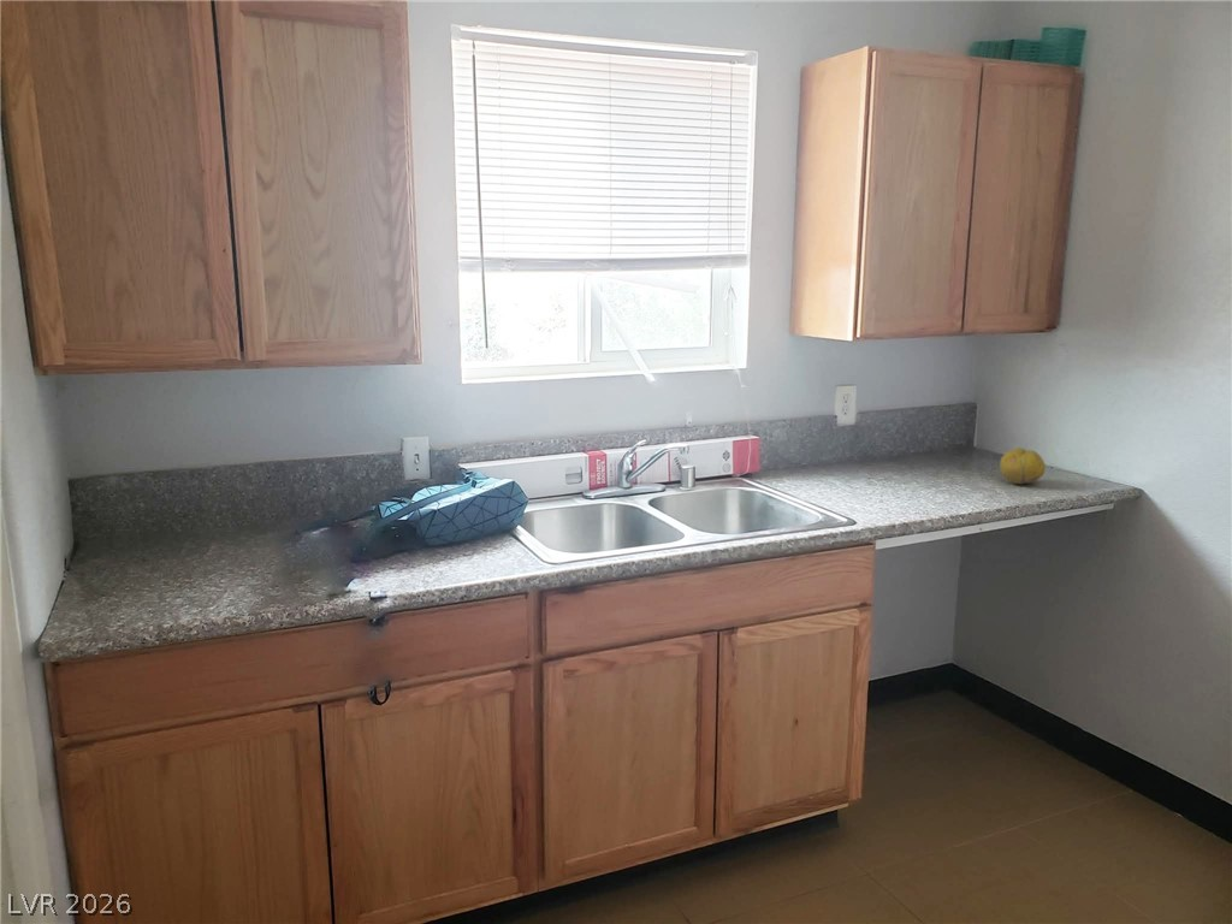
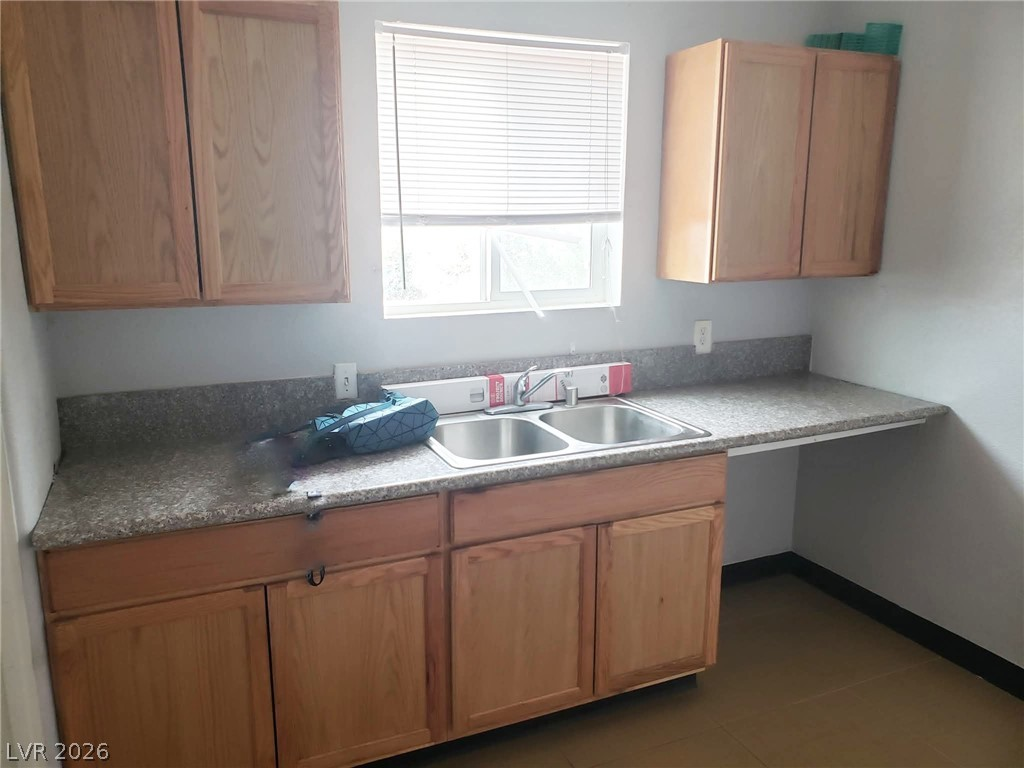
- fruit [999,446,1047,485]
